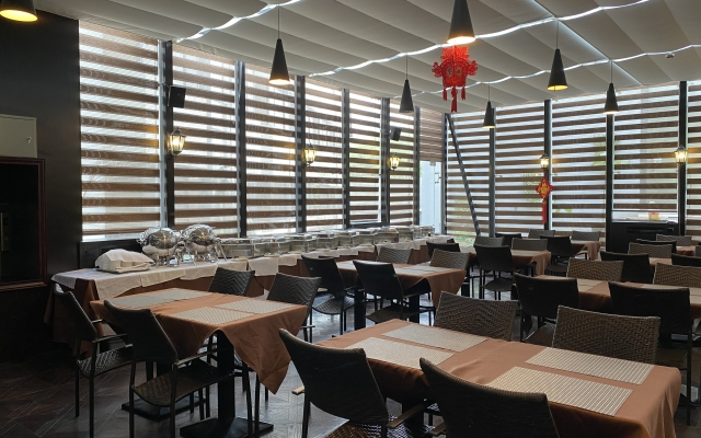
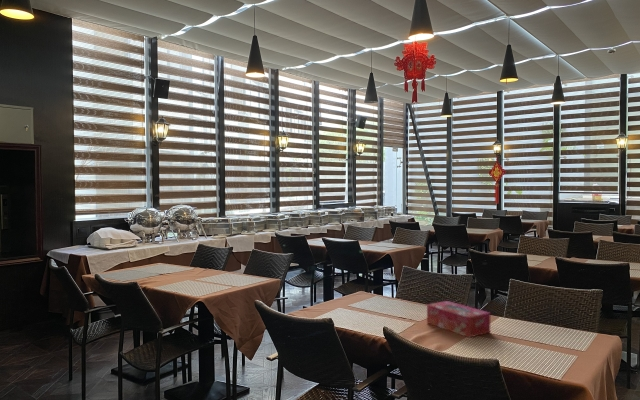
+ tissue box [426,300,492,339]
